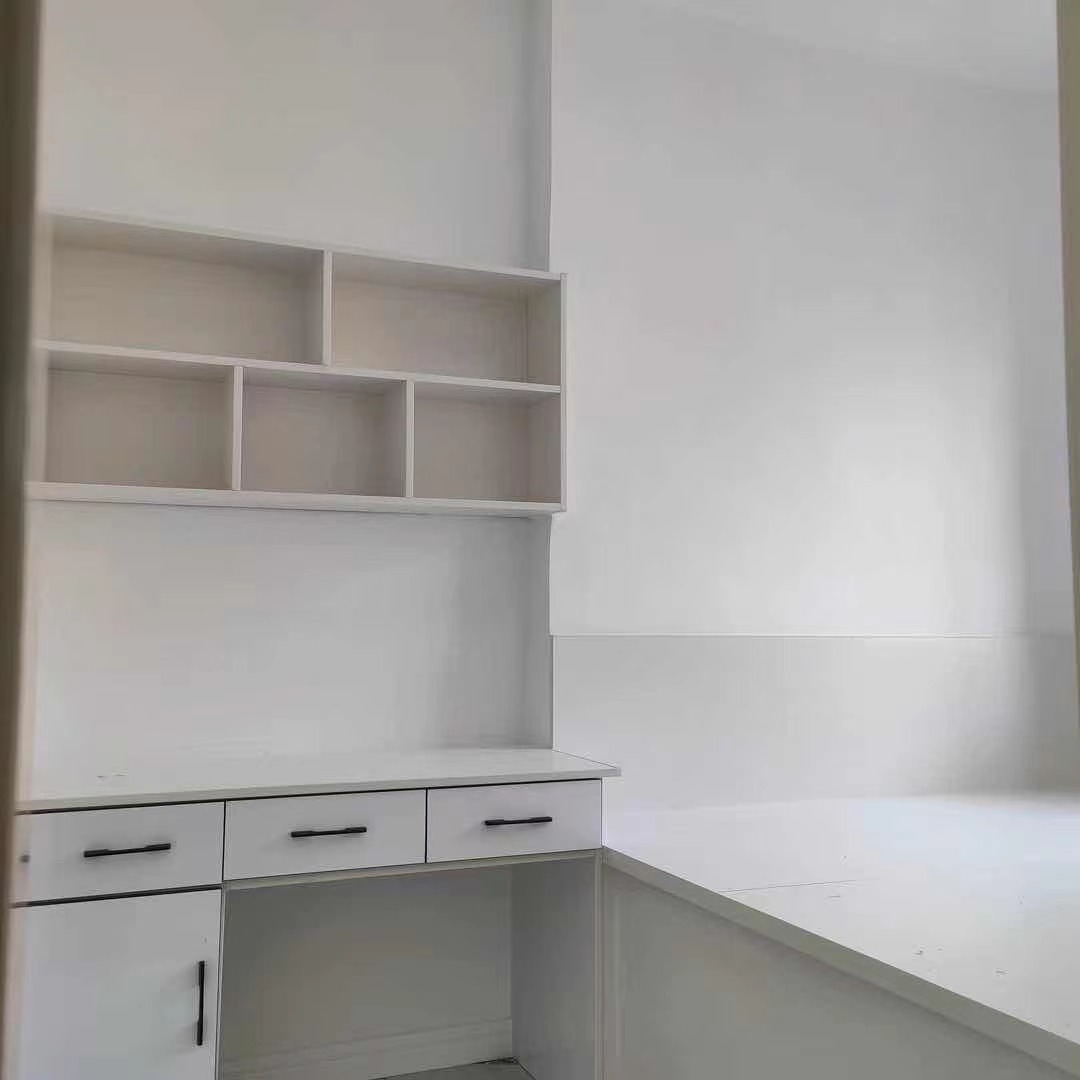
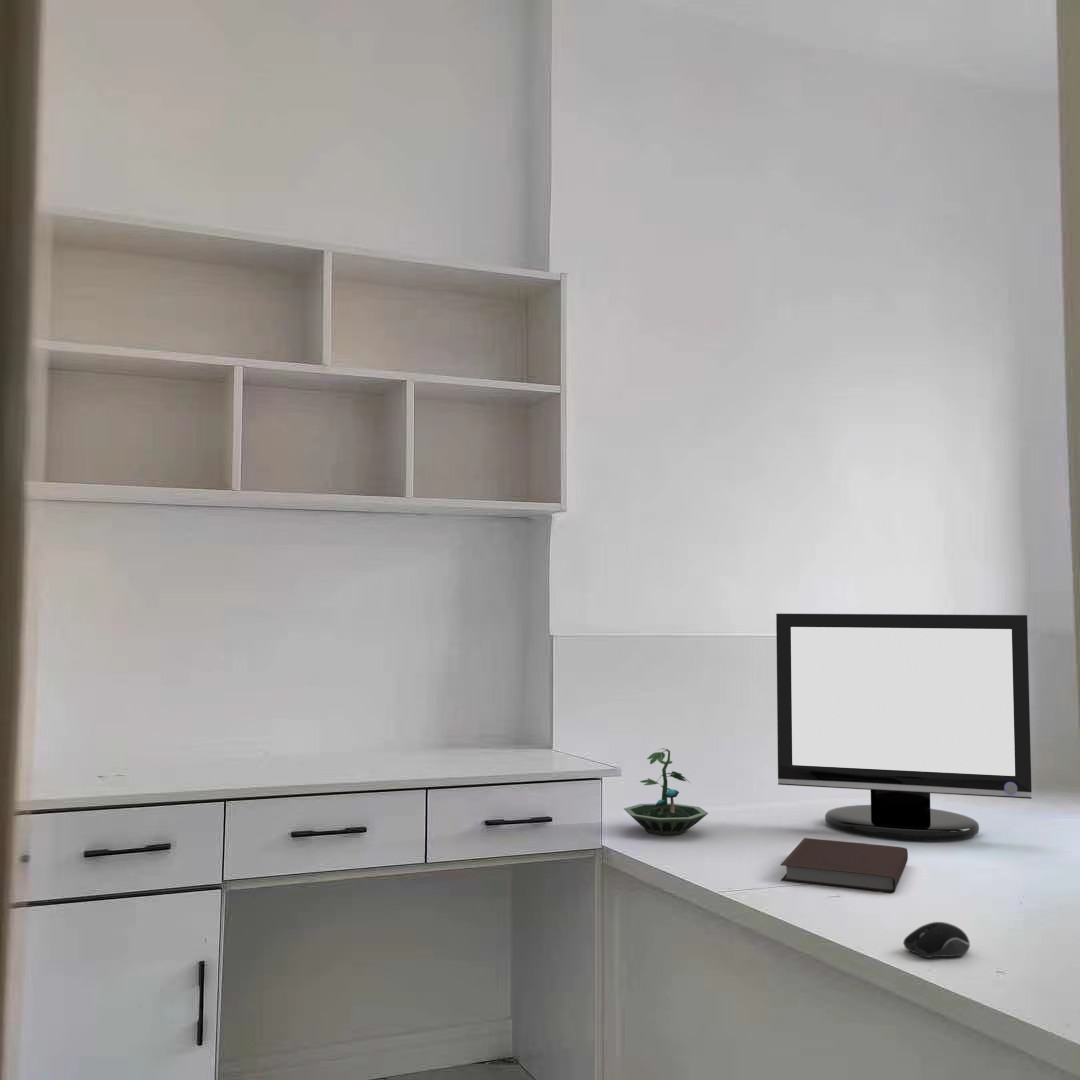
+ monitor [775,613,1033,842]
+ computer mouse [902,921,971,959]
+ terrarium [623,747,709,837]
+ notebook [780,837,909,894]
